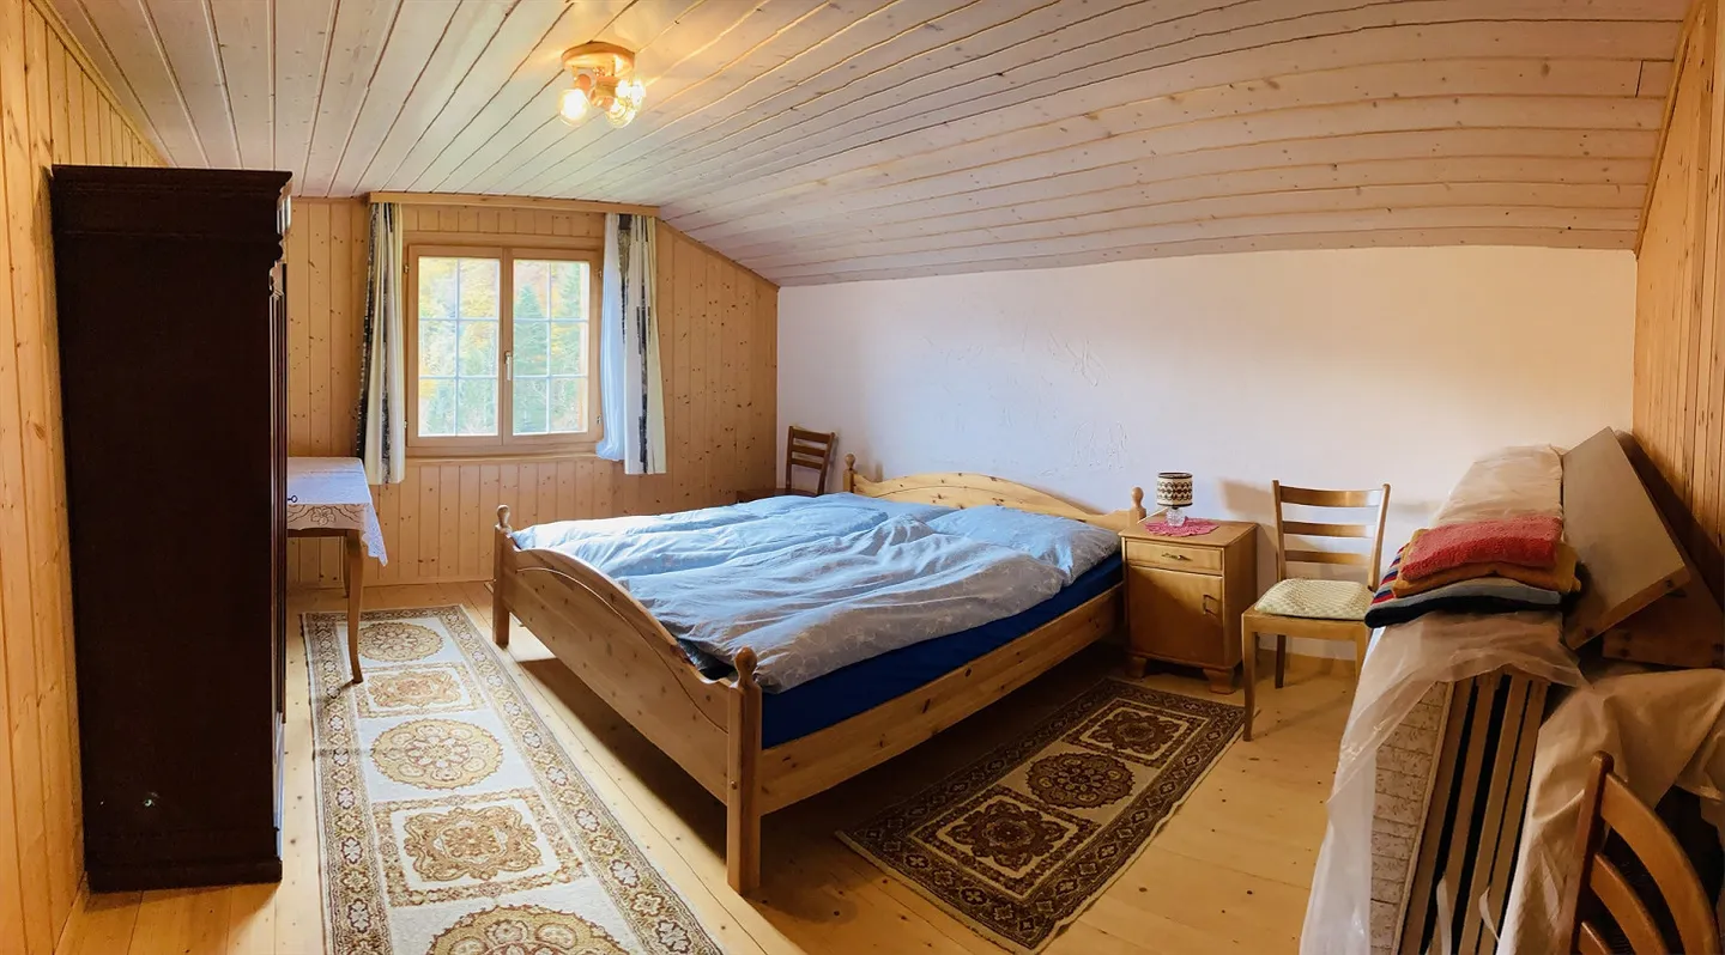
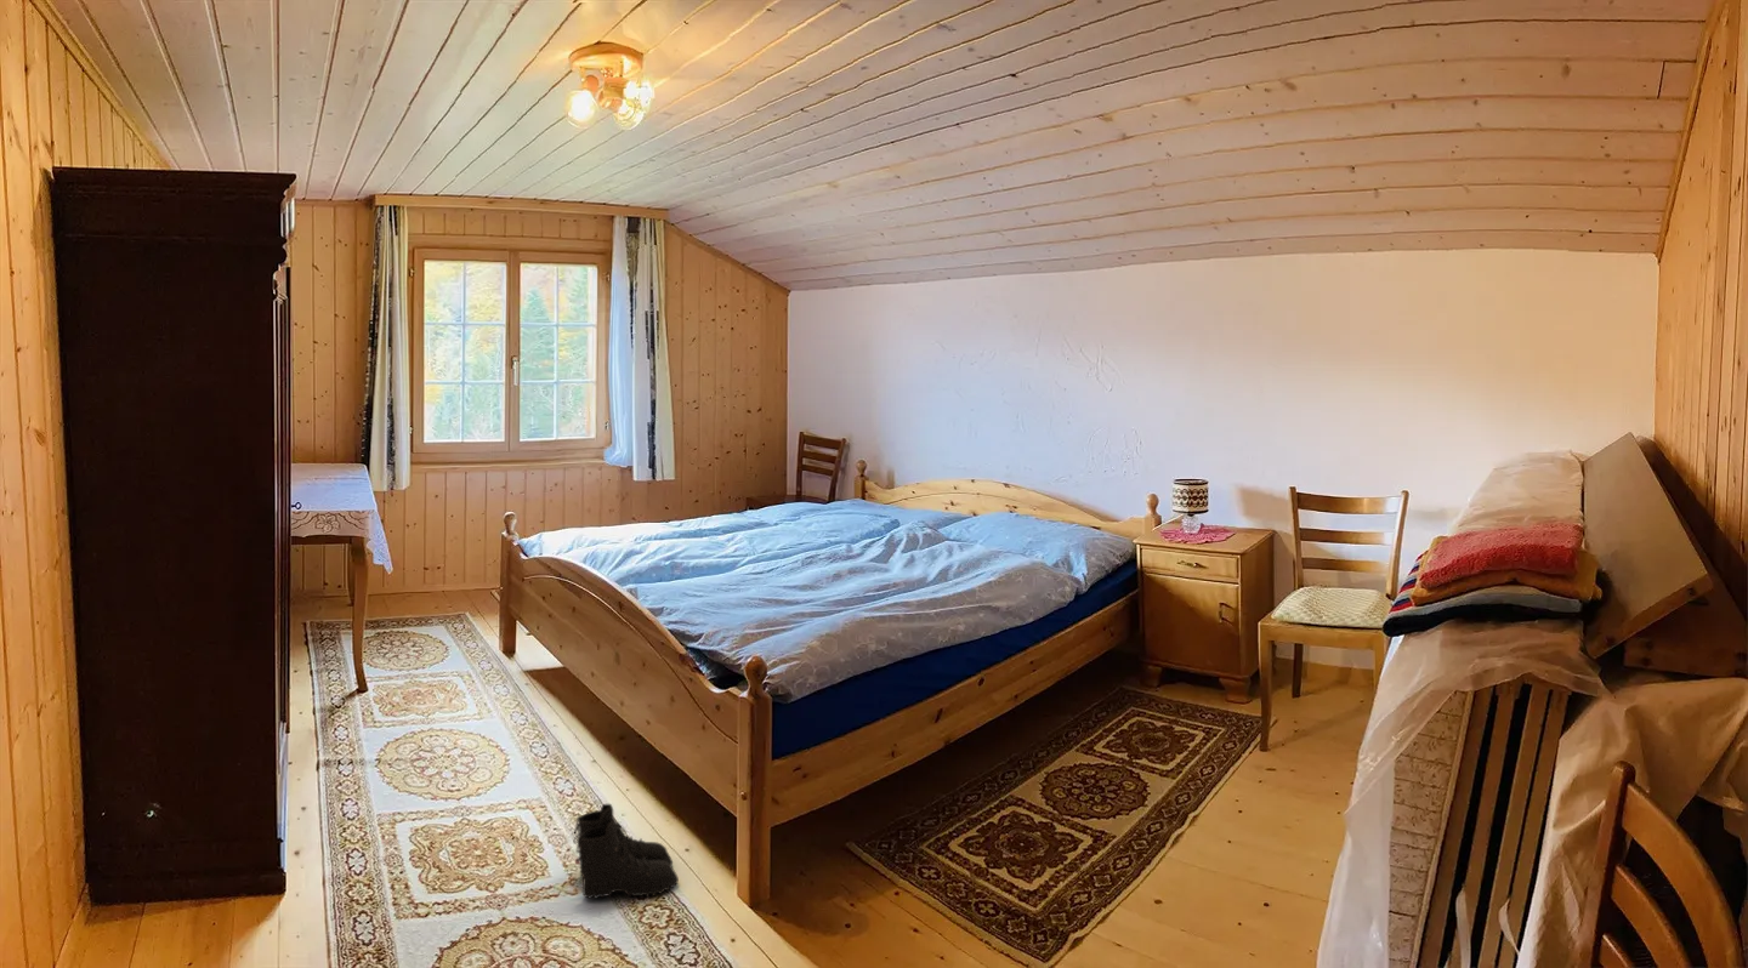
+ boots [572,803,680,900]
